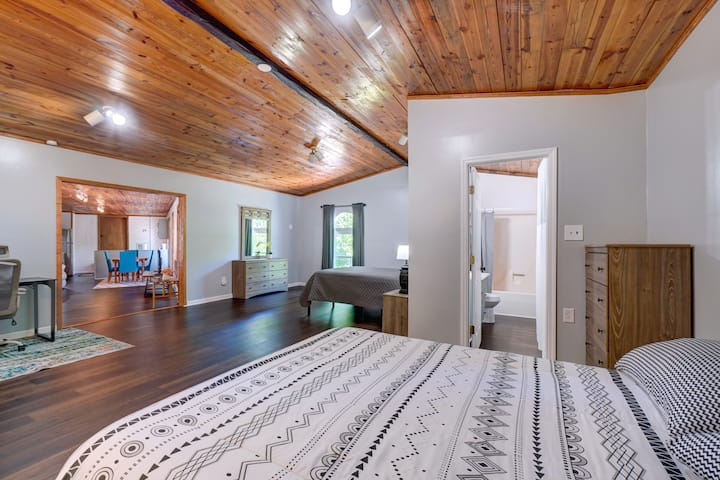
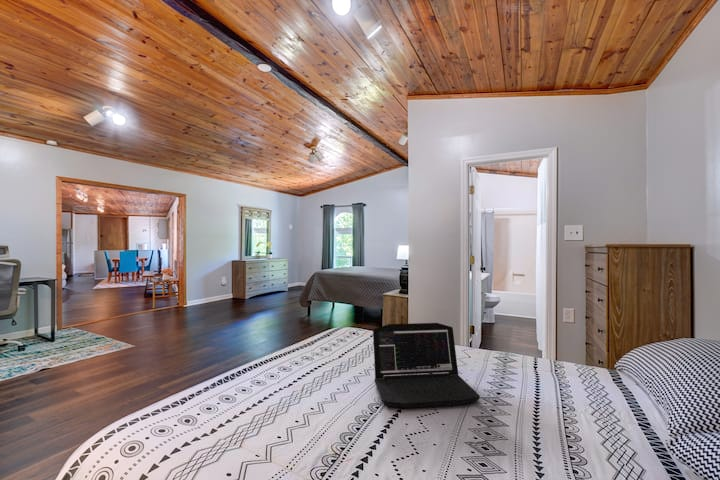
+ laptop [372,322,481,409]
